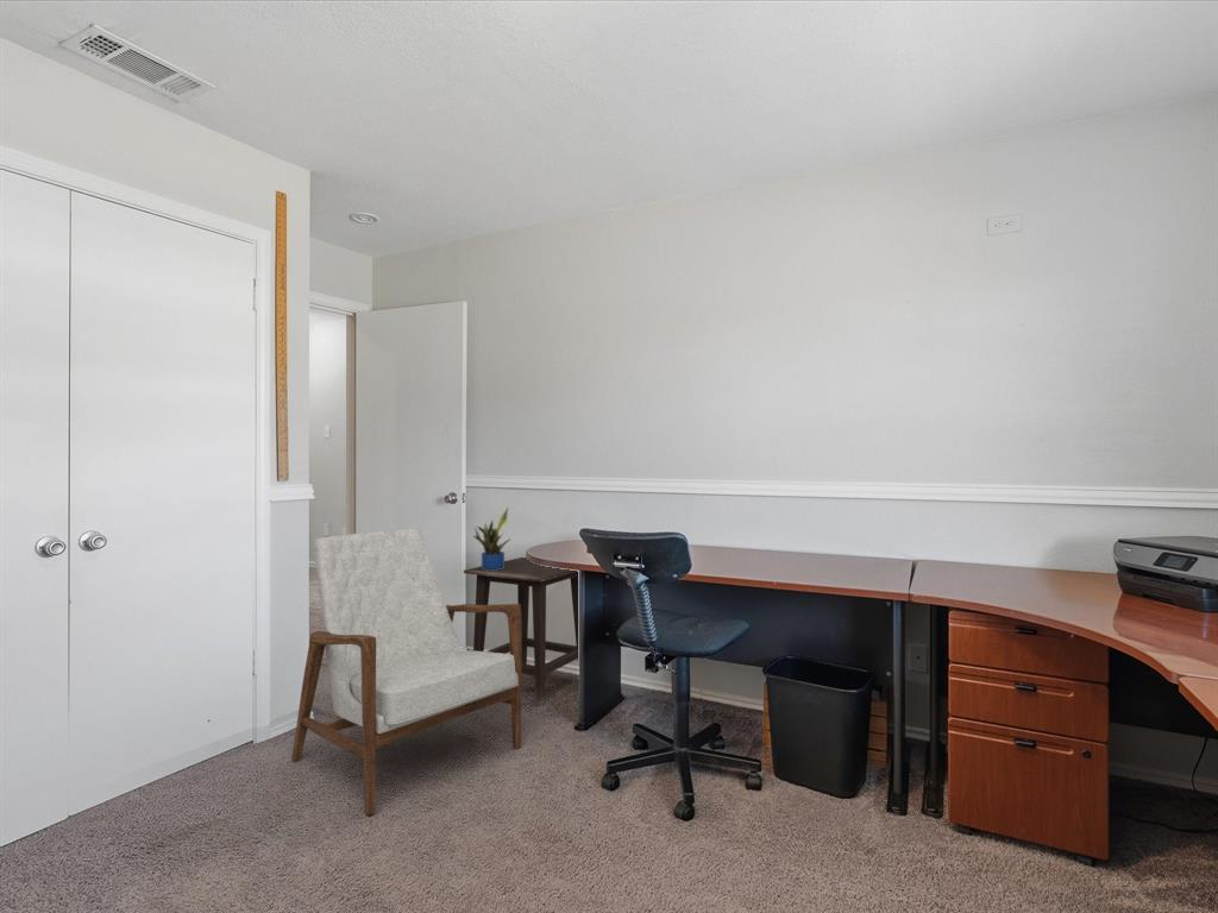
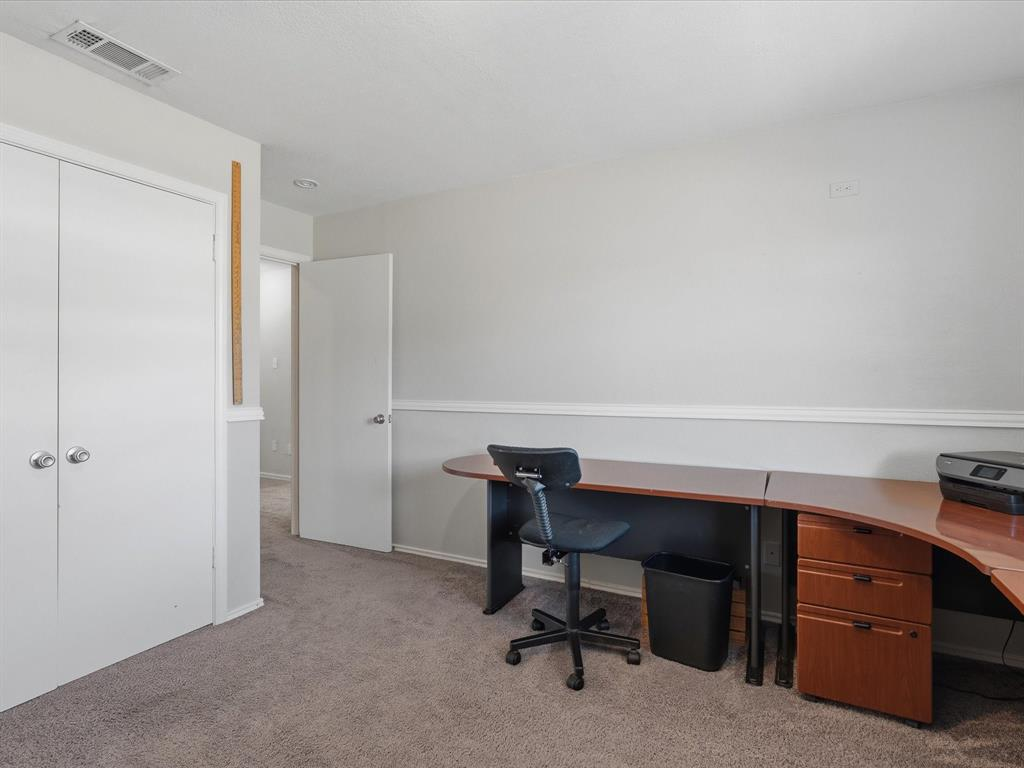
- armchair [290,528,522,817]
- side table [463,556,578,706]
- potted plant [472,506,511,571]
